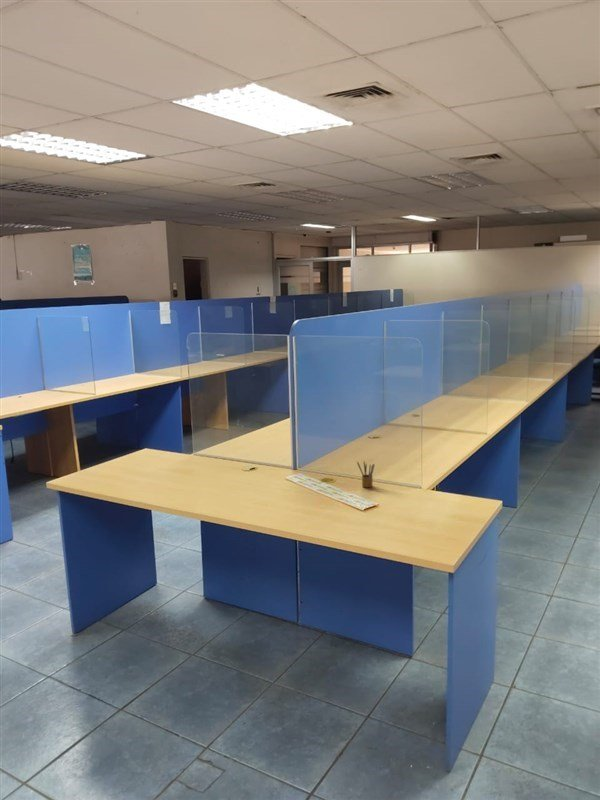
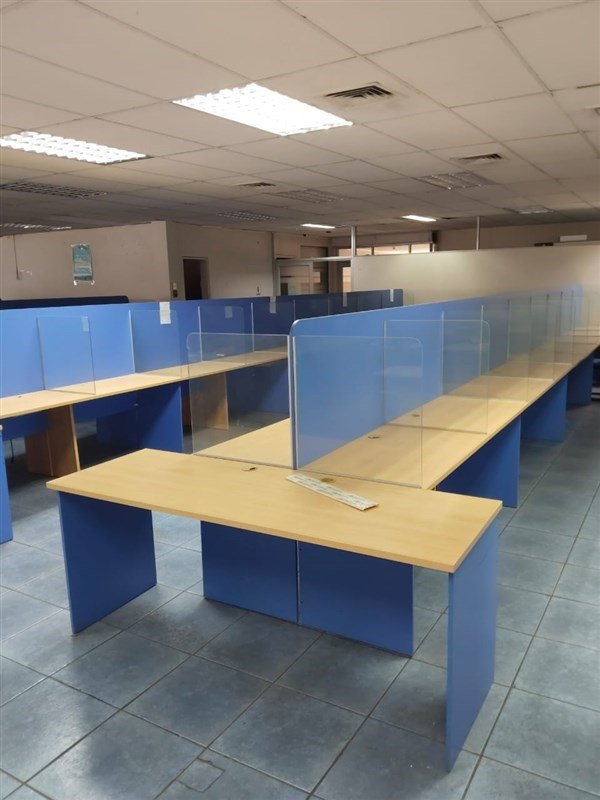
- pencil box [356,461,376,488]
